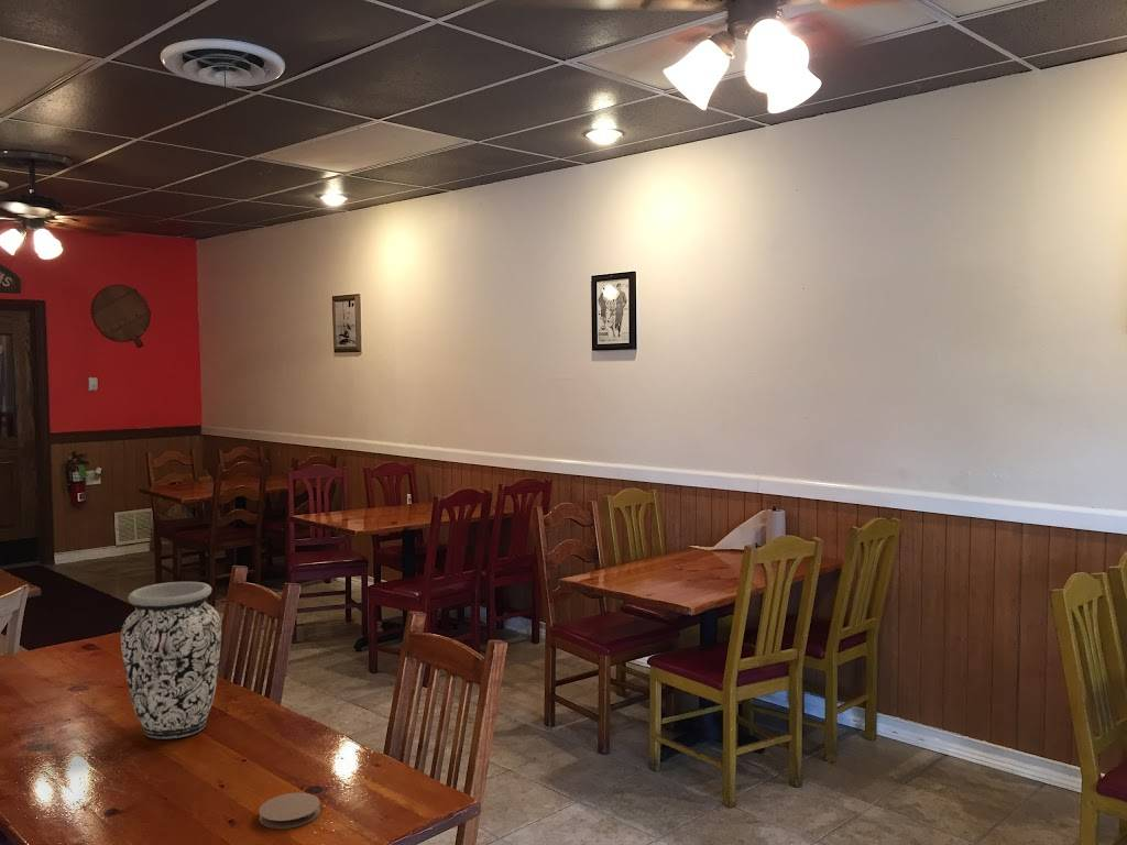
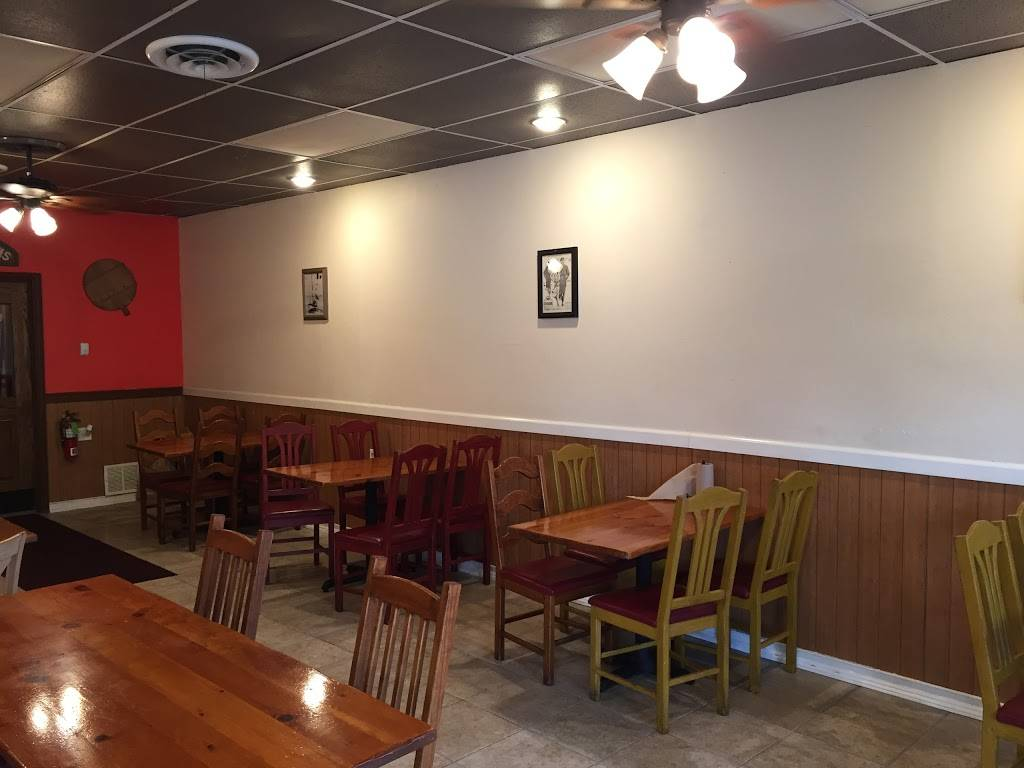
- coaster [258,792,321,830]
- vase [120,581,222,739]
